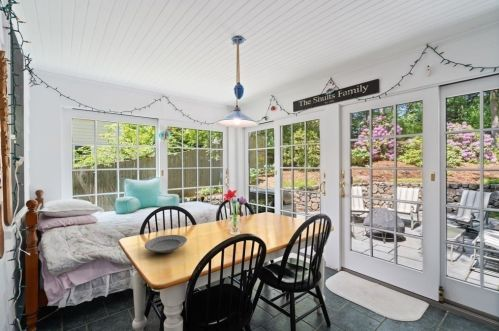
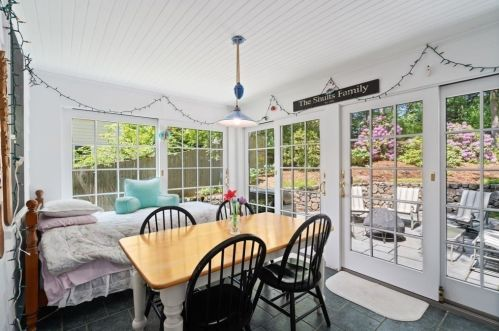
- plate [144,234,188,254]
